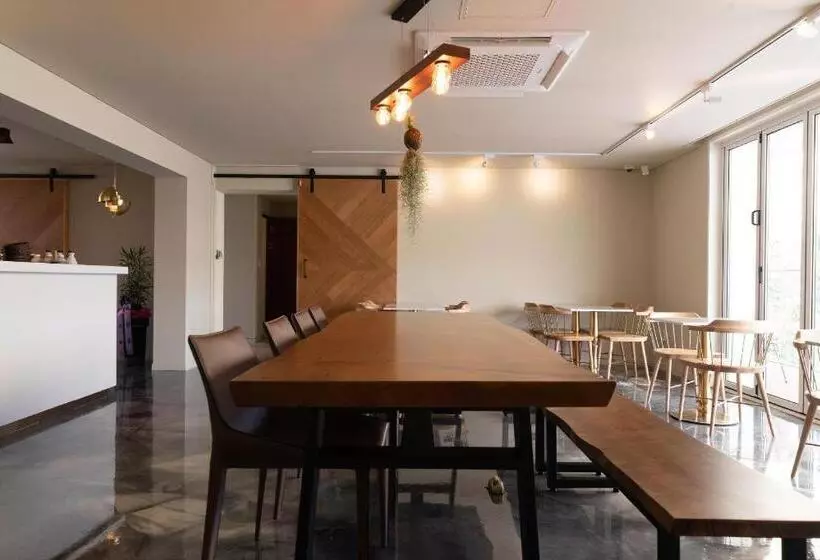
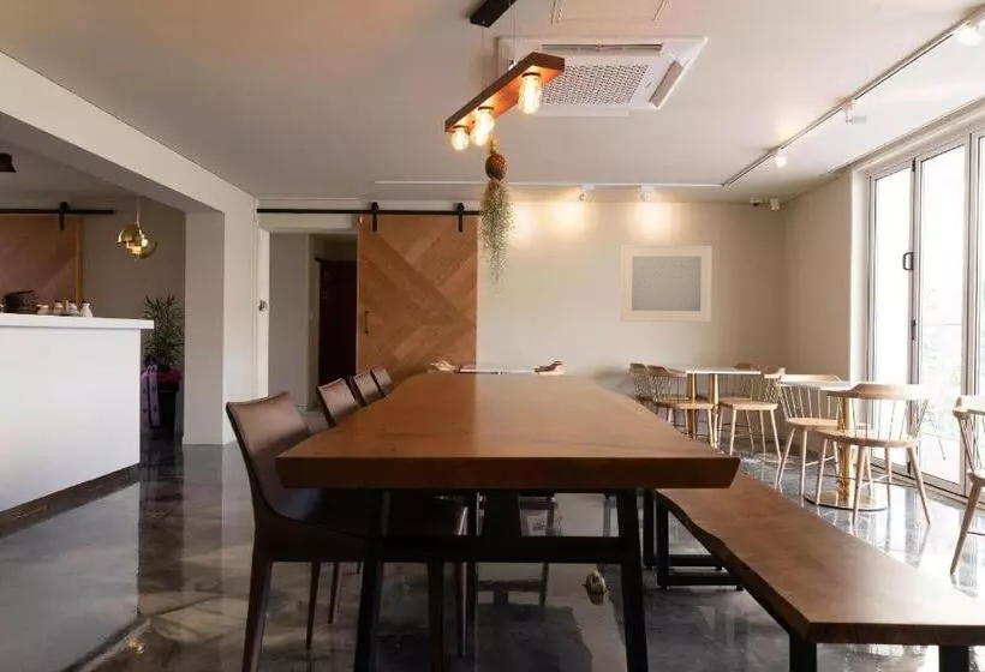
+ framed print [620,244,714,323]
